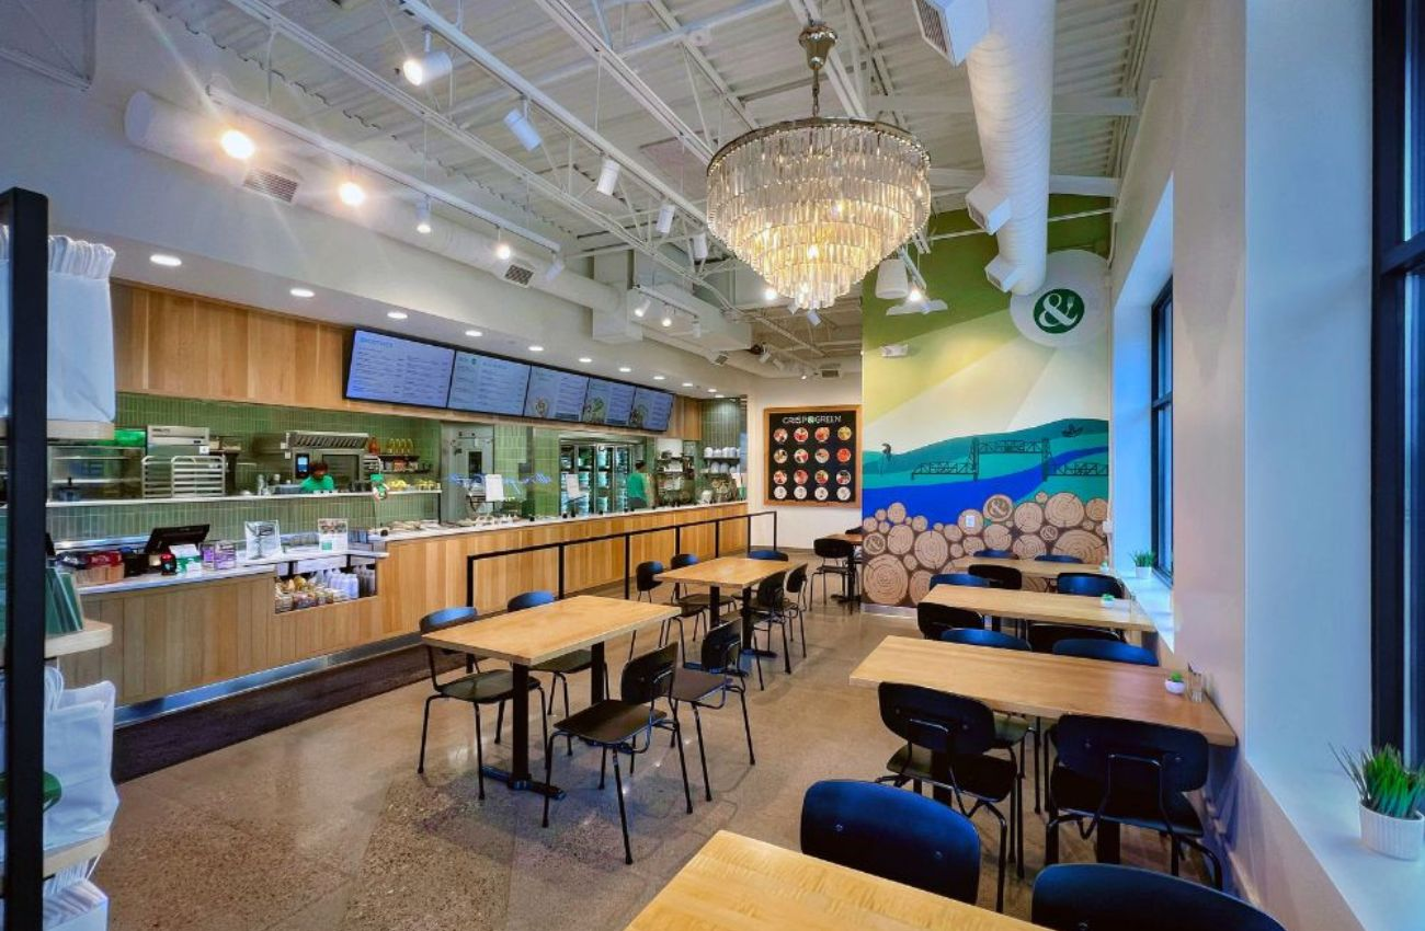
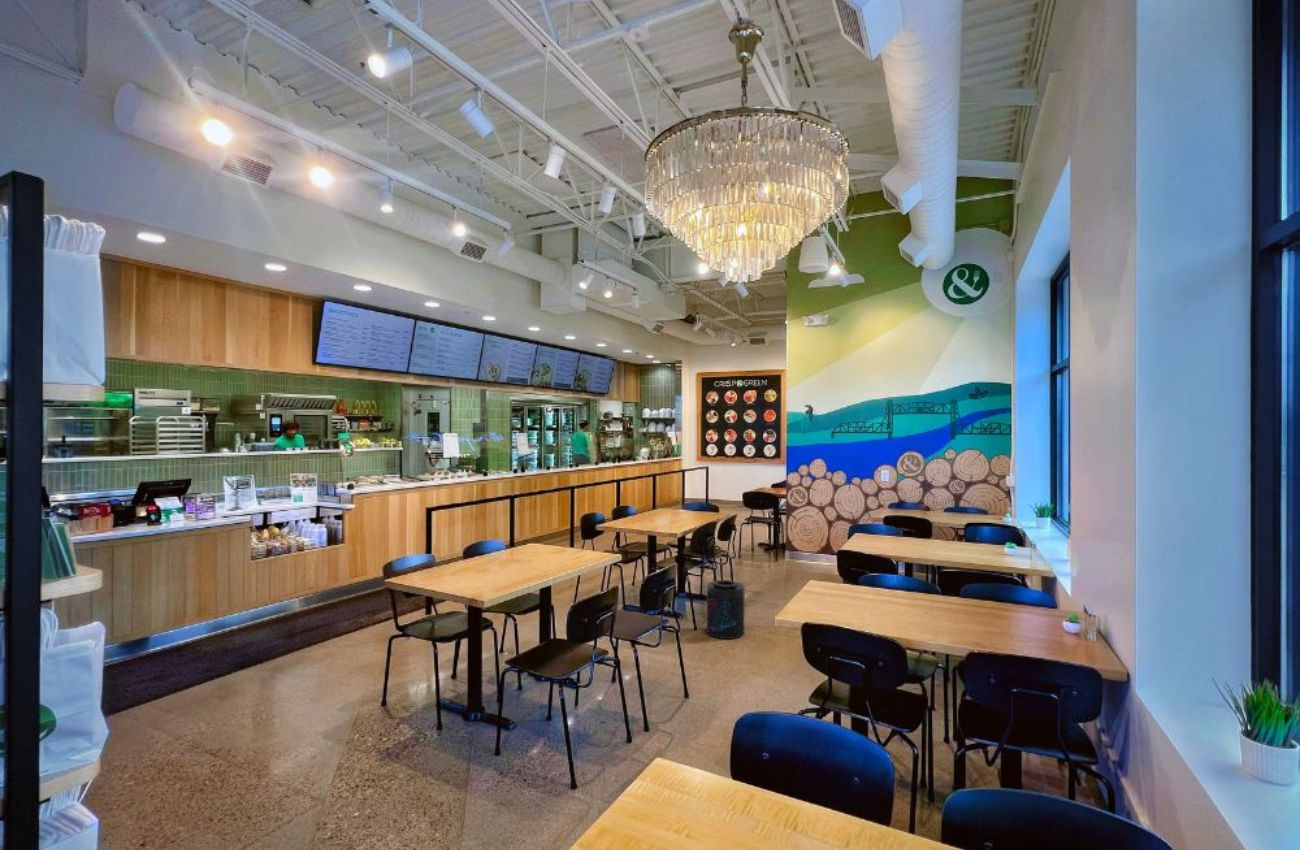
+ supplement container [706,579,745,640]
